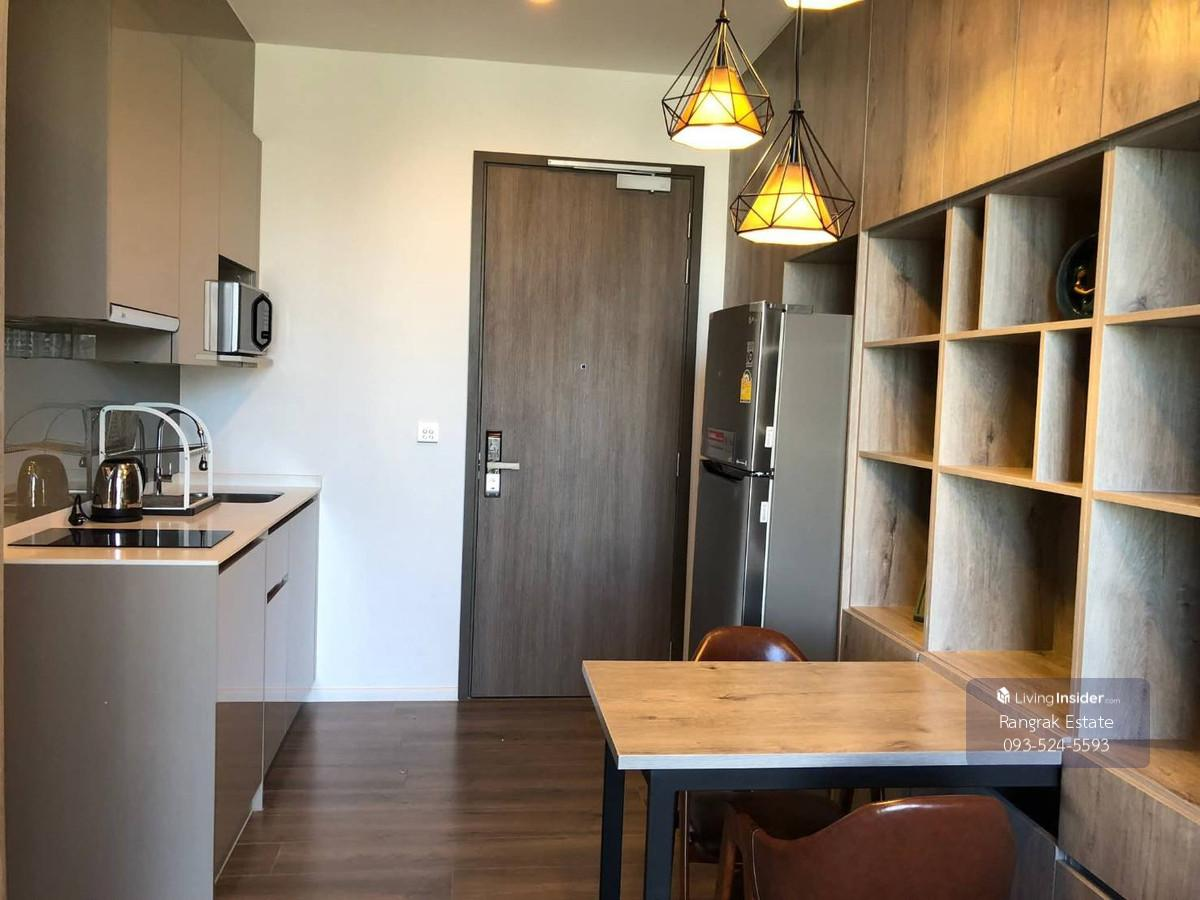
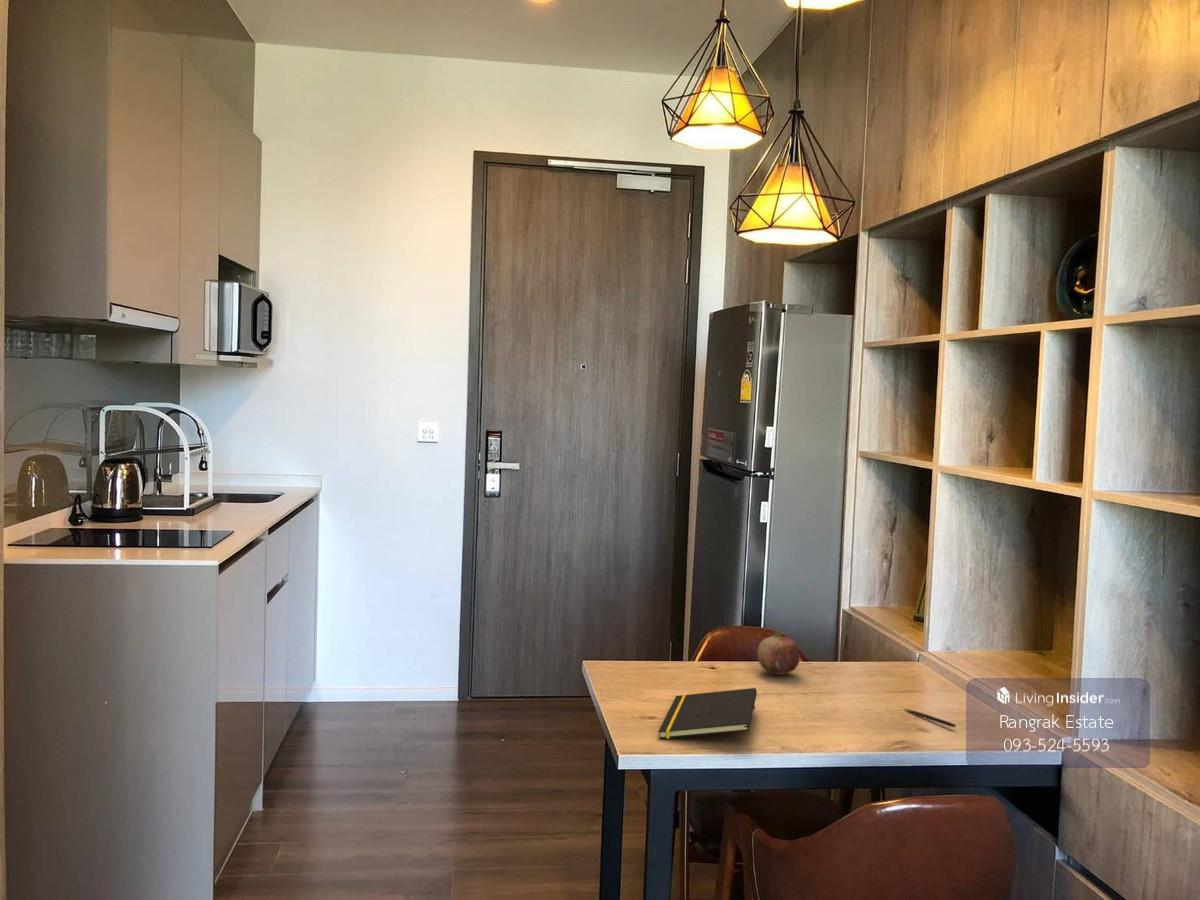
+ pen [903,708,957,728]
+ fruit [756,631,800,676]
+ notepad [657,687,758,740]
